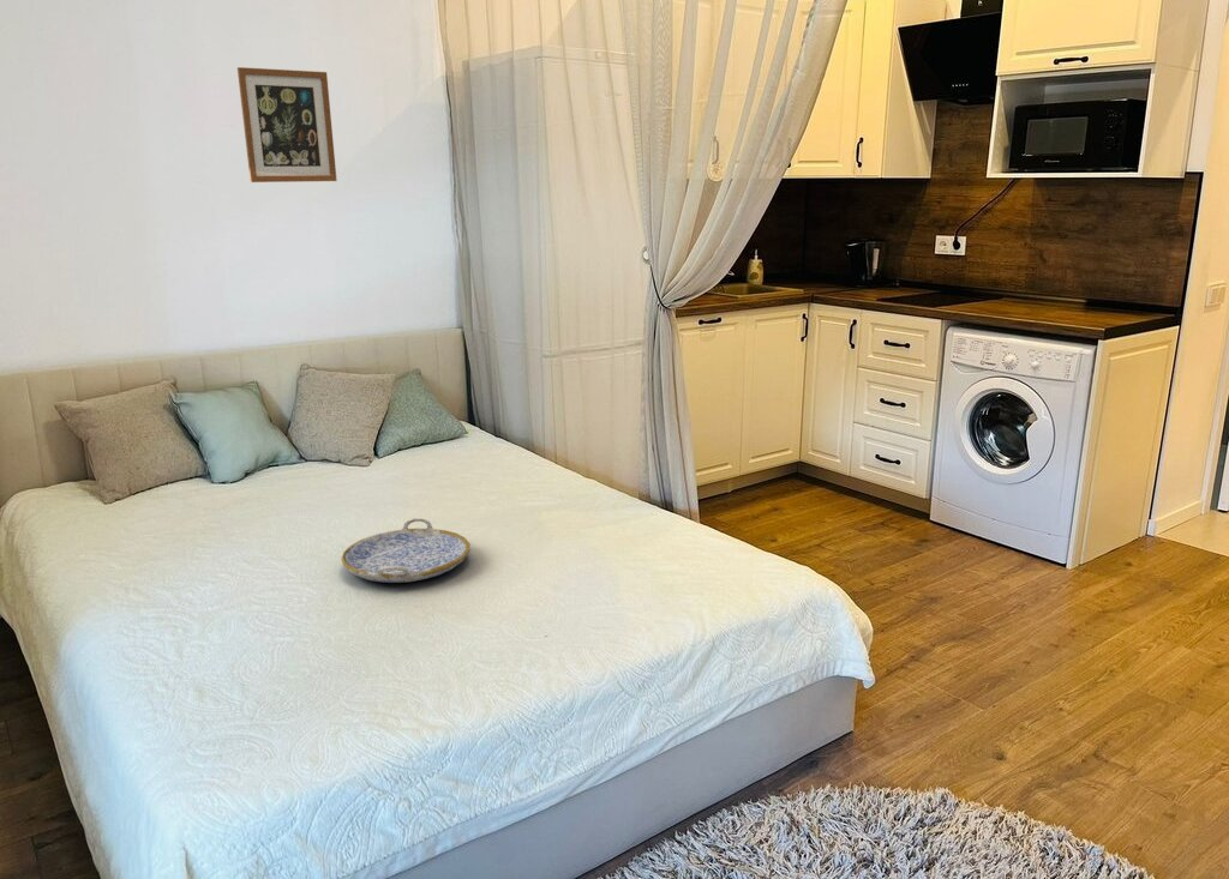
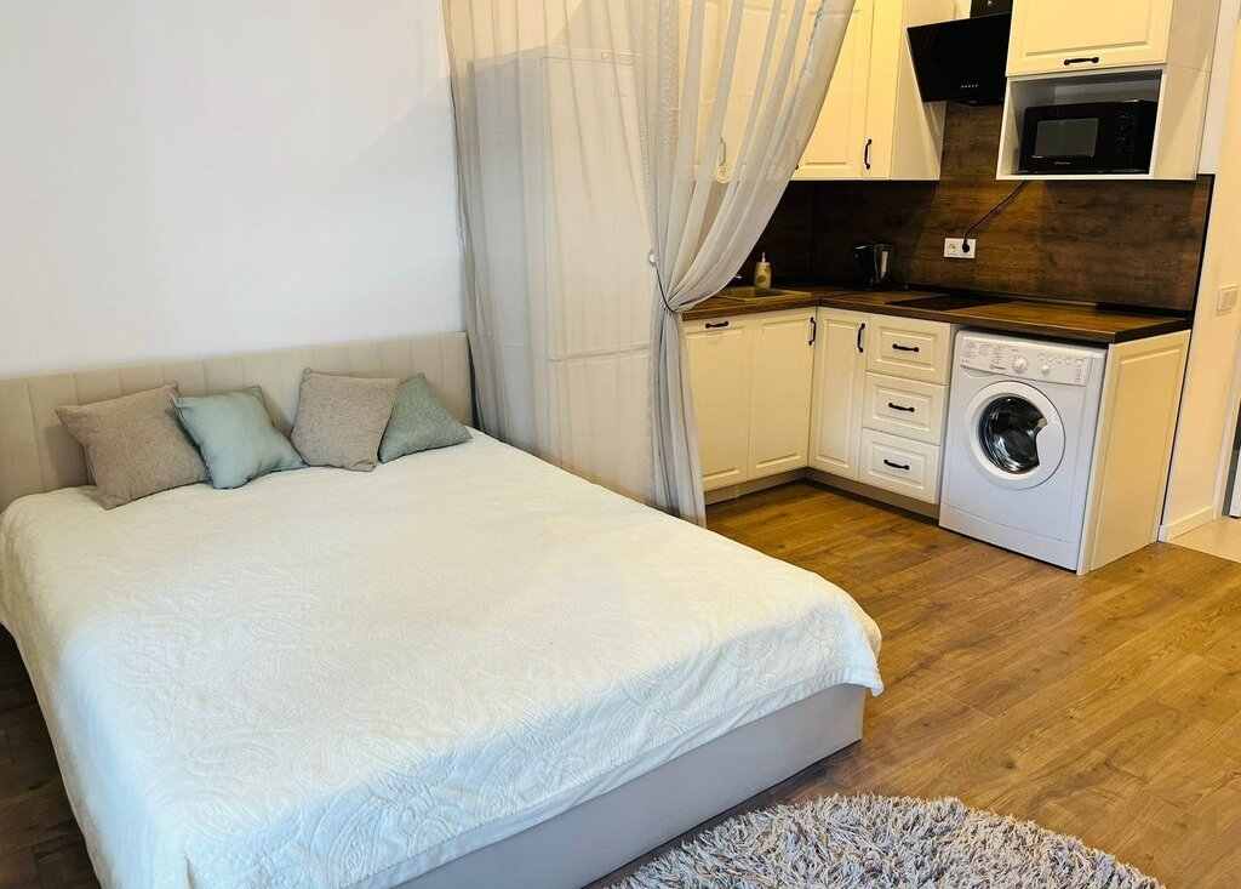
- wall art [236,66,338,183]
- serving tray [340,517,470,584]
